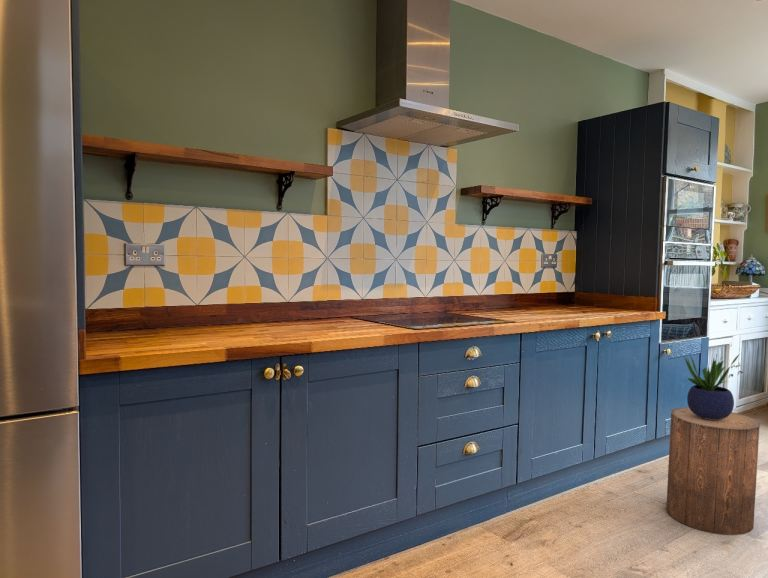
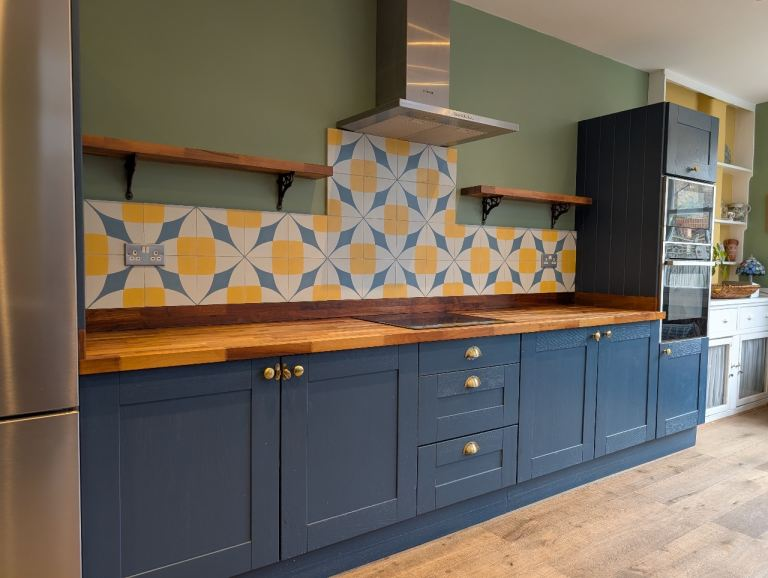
- stool [665,406,761,536]
- potted plant [683,354,740,420]
